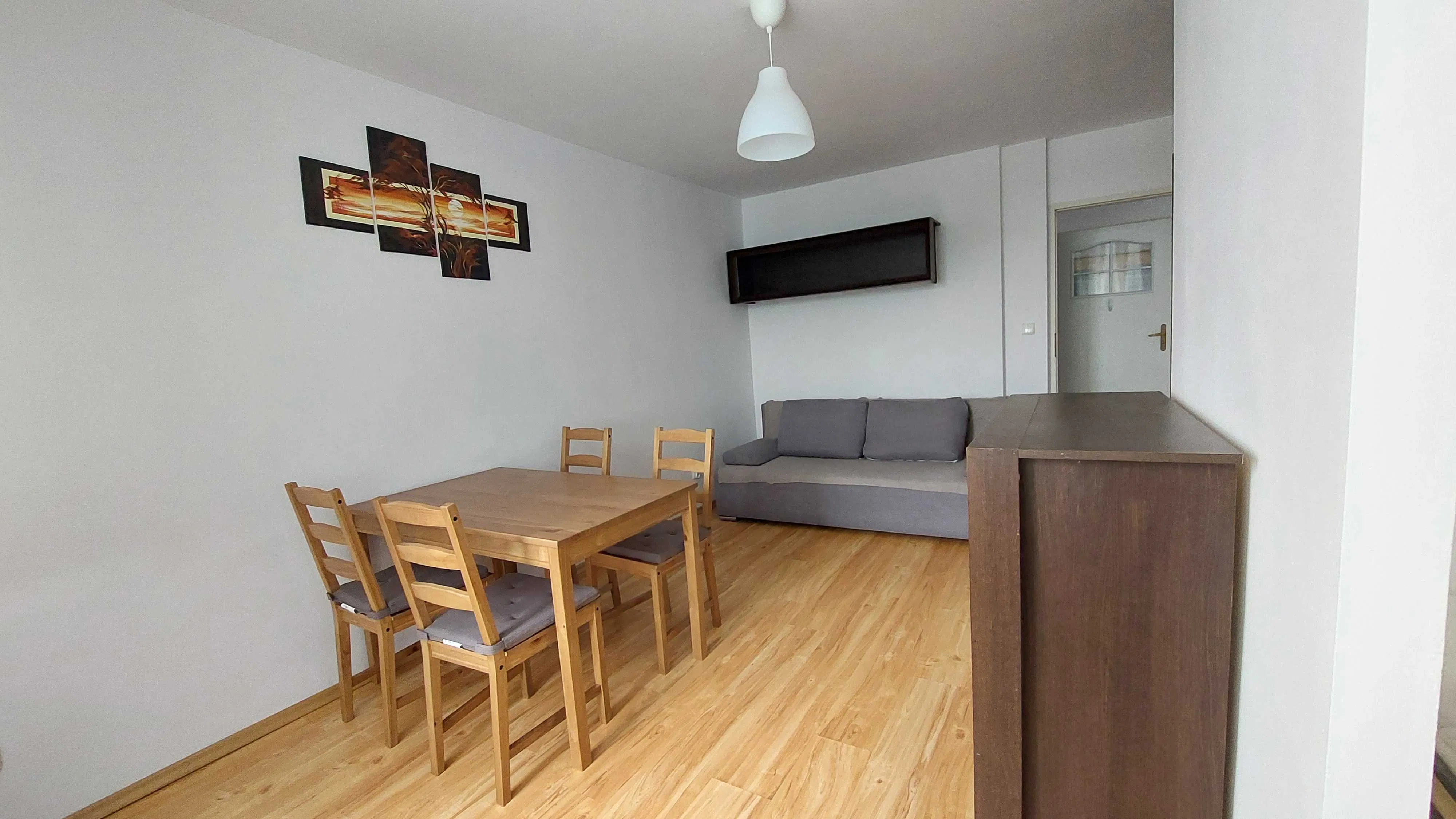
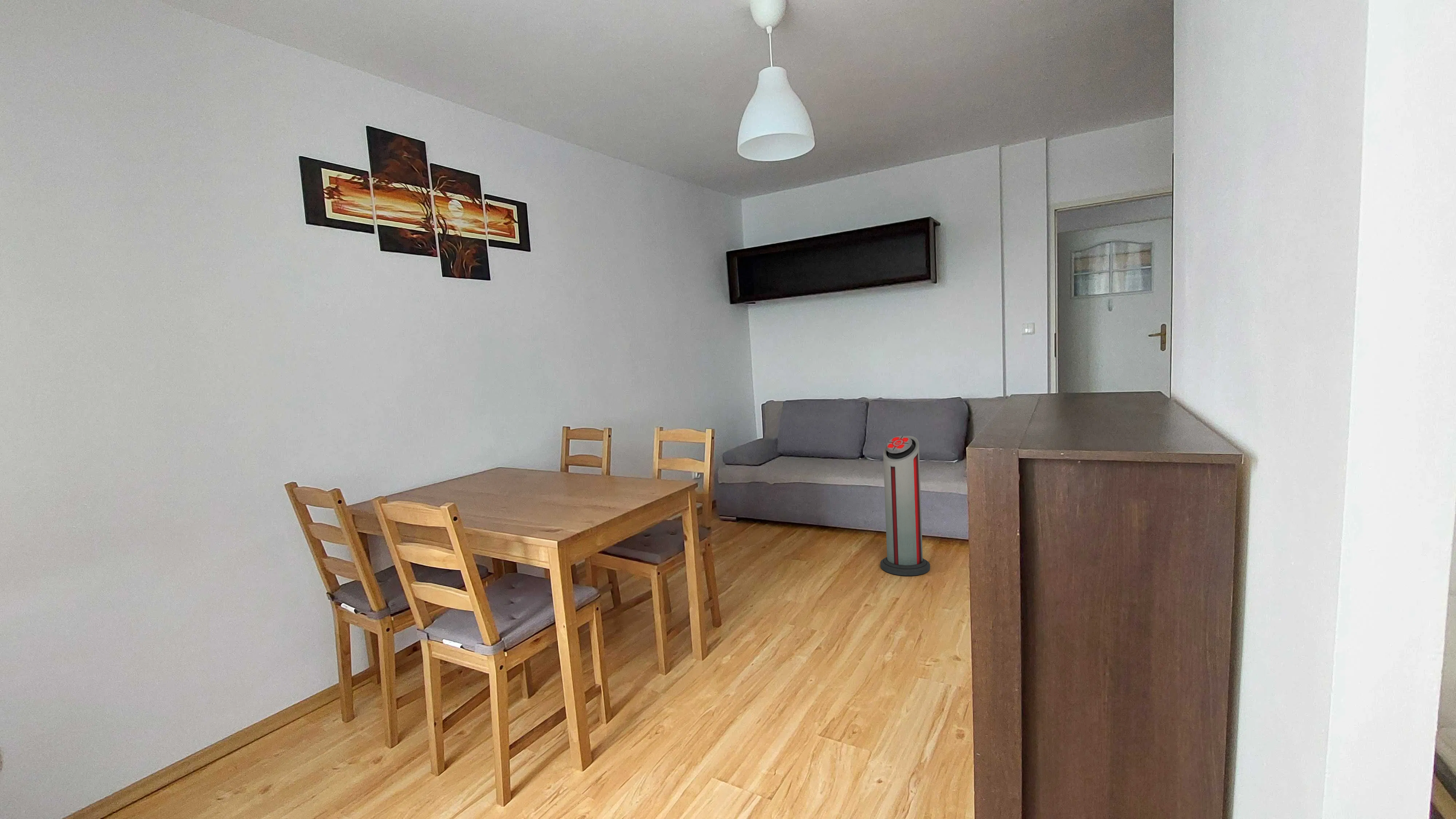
+ air purifier [880,435,930,576]
